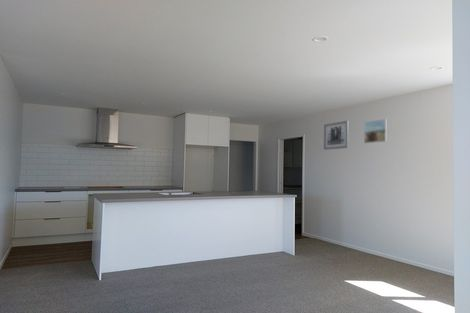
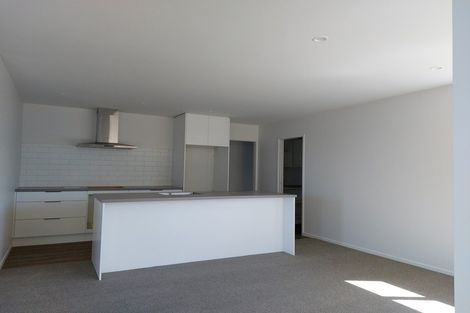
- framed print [363,118,388,144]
- wall art [323,120,349,151]
